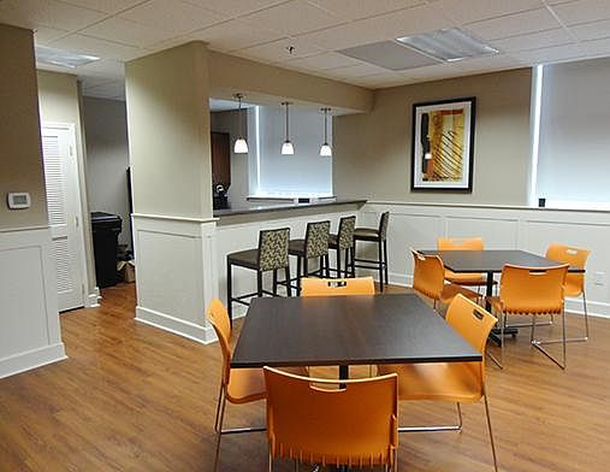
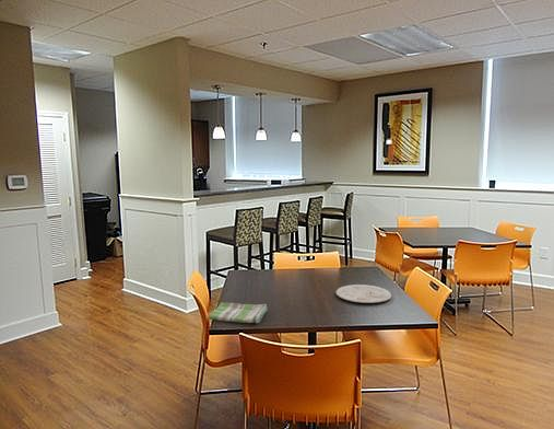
+ plate [335,283,392,304]
+ dish towel [208,301,269,324]
